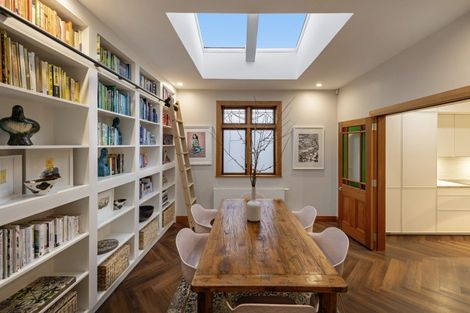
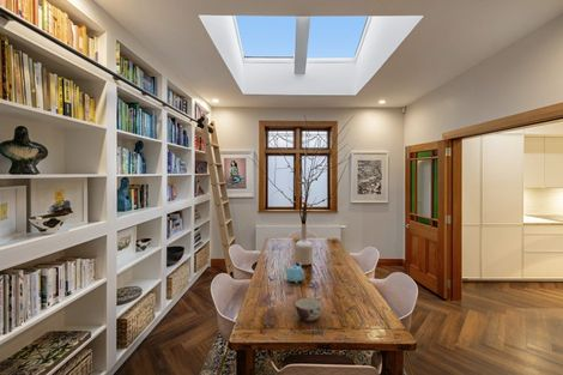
+ soup bowl [293,297,323,322]
+ teapot [283,261,307,284]
